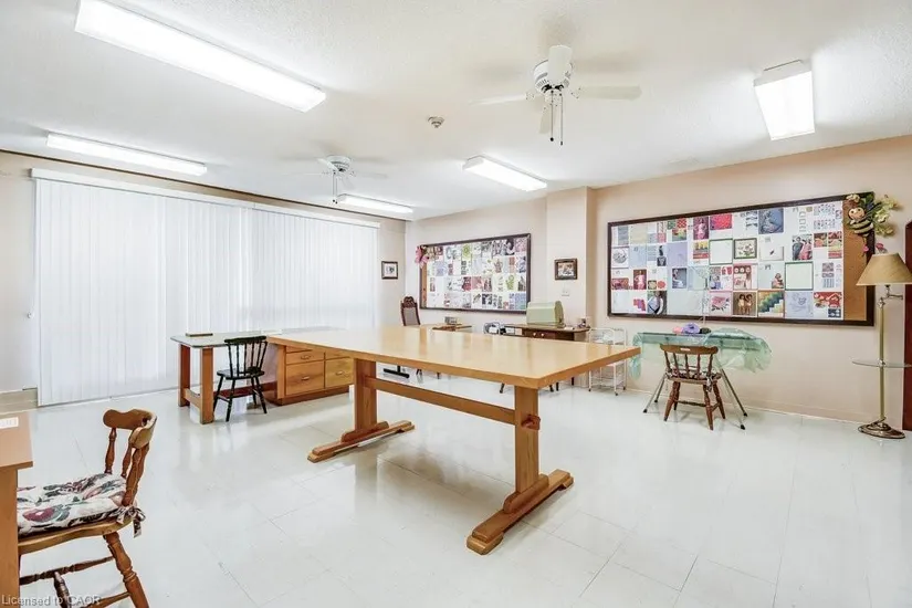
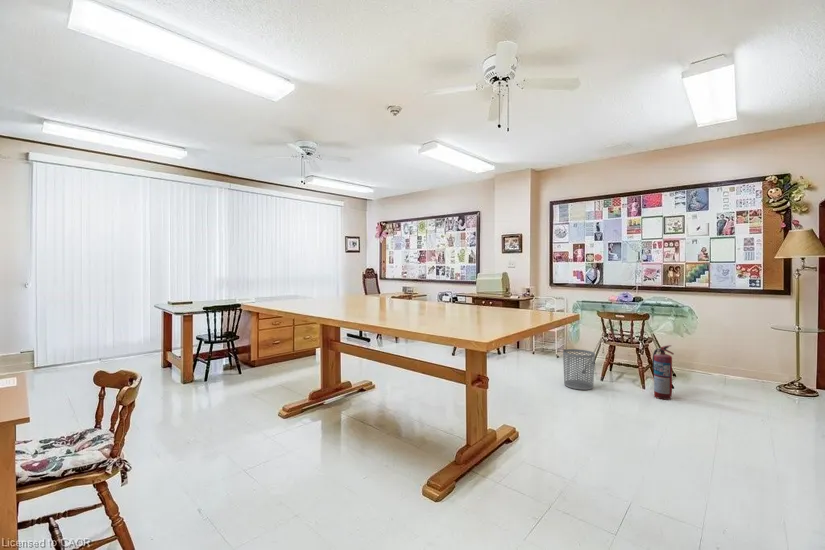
+ fire extinguisher [652,344,675,401]
+ waste bin [562,348,596,391]
